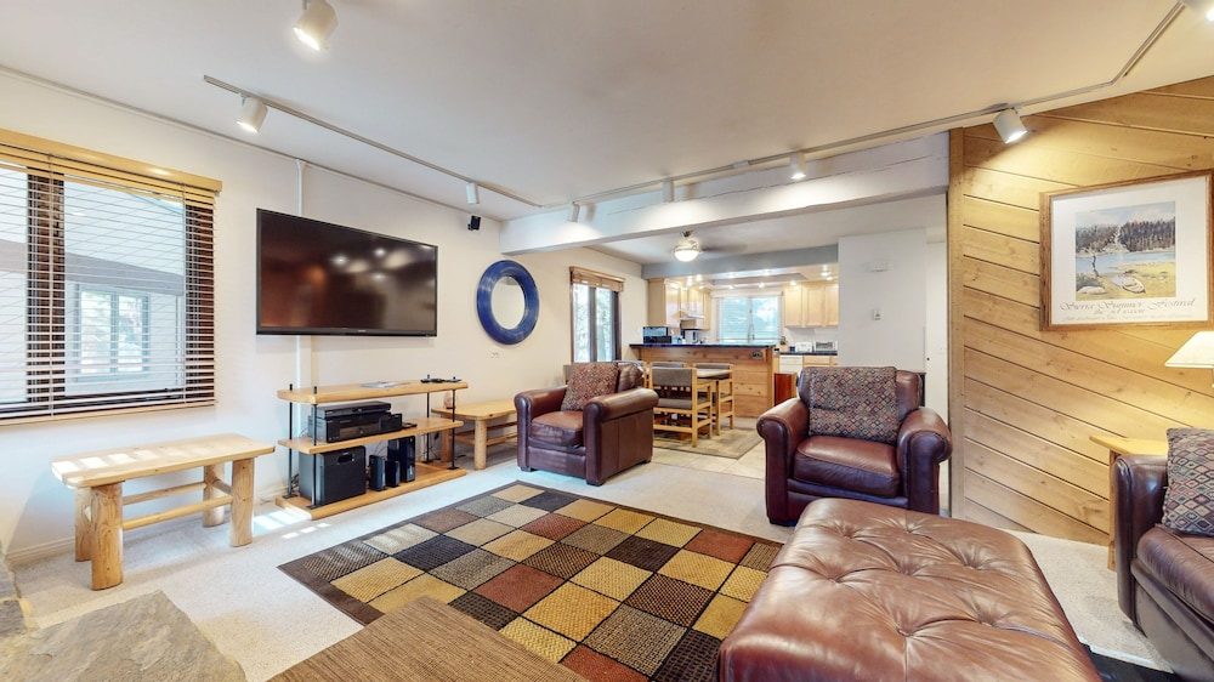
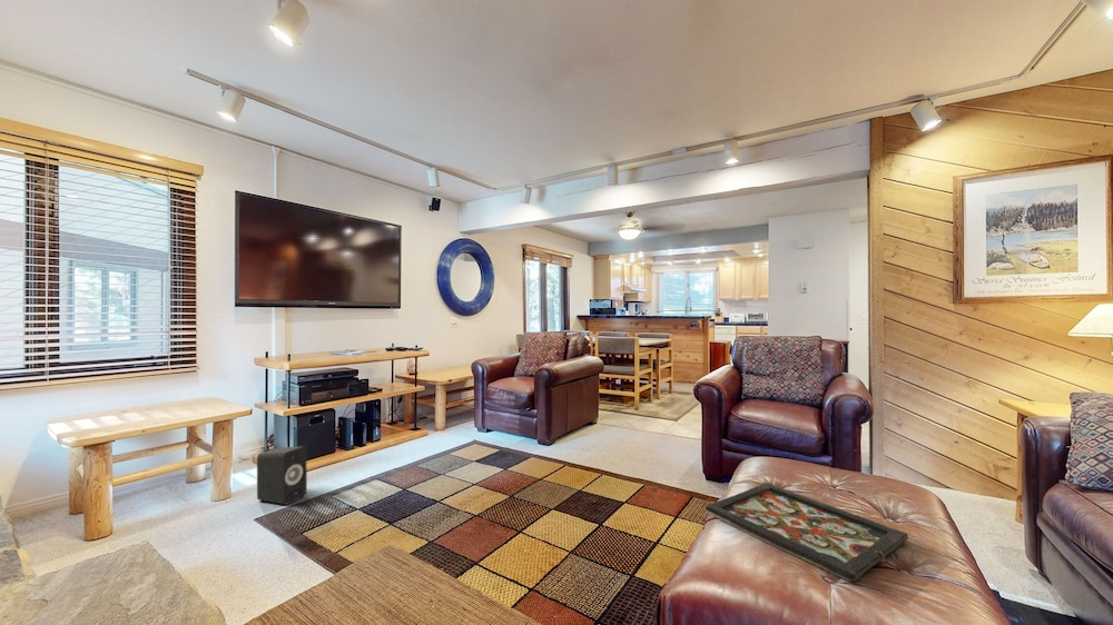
+ speaker [256,445,308,506]
+ decorative tray [705,482,909,583]
